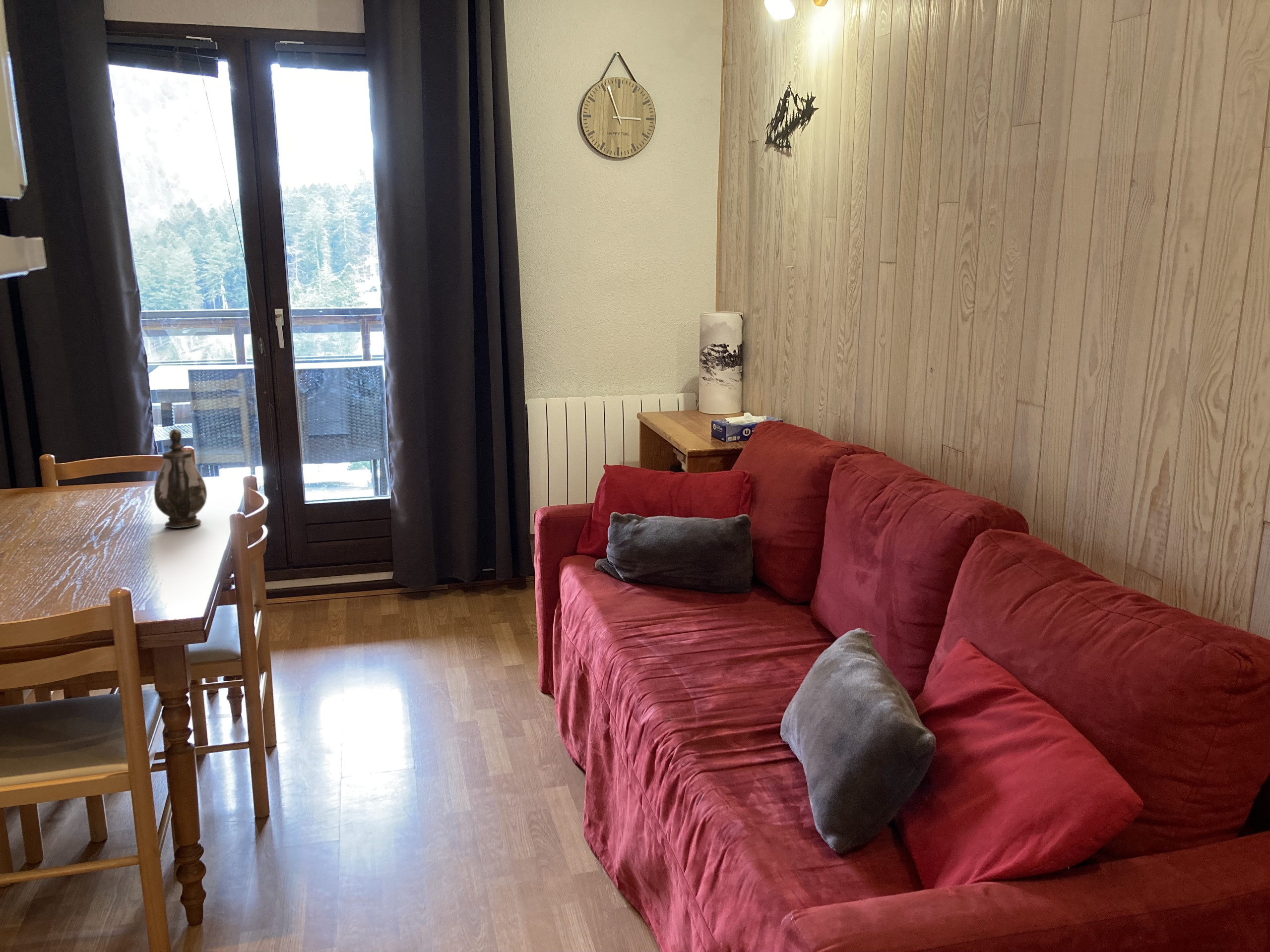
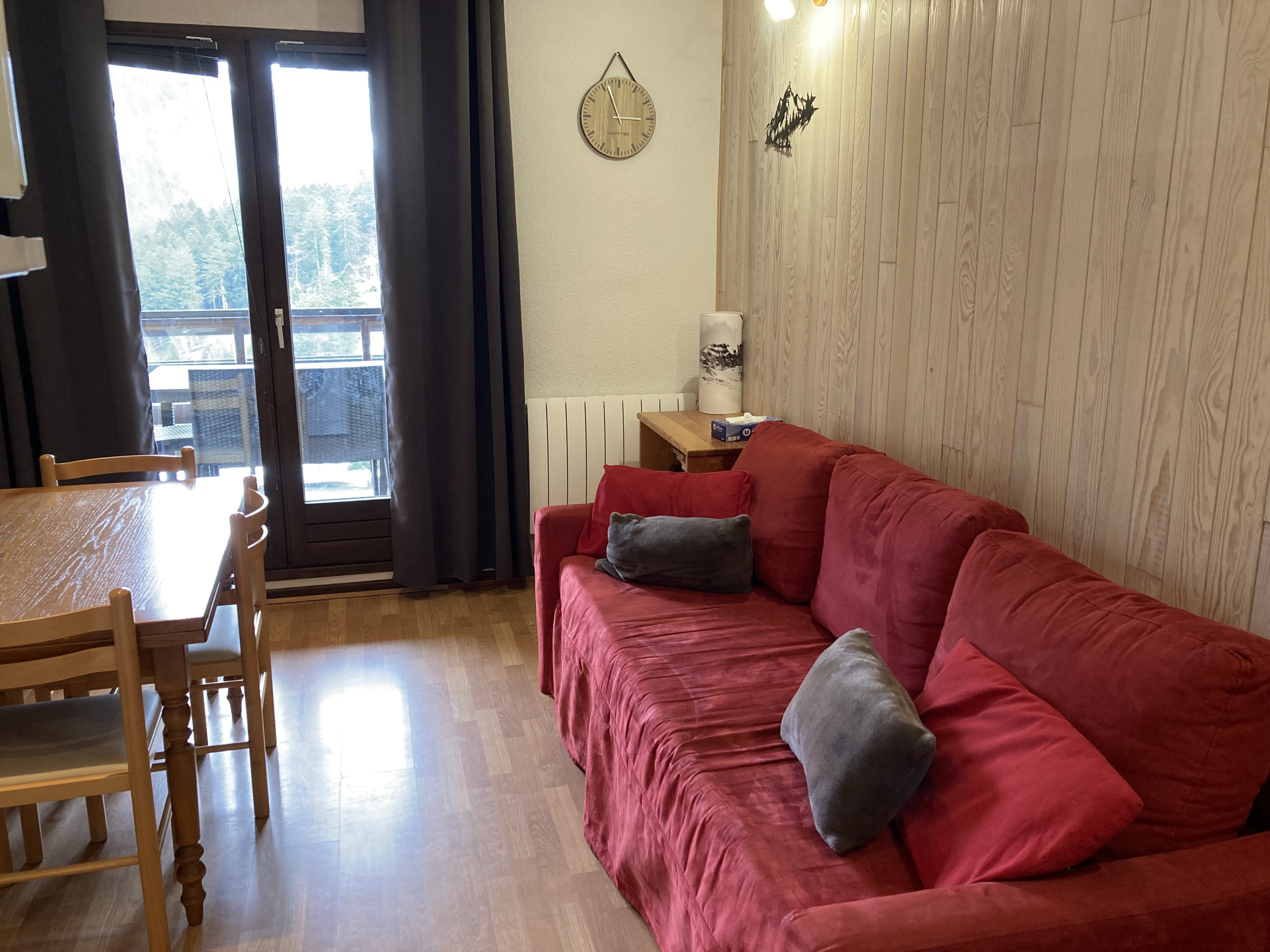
- teapot [153,429,207,529]
